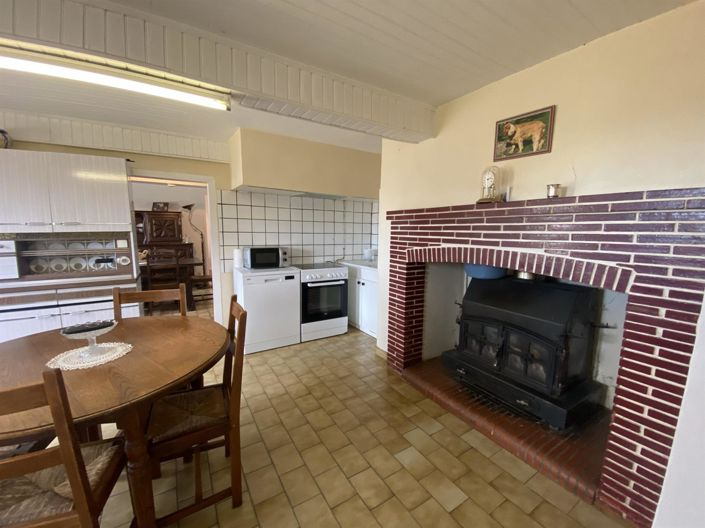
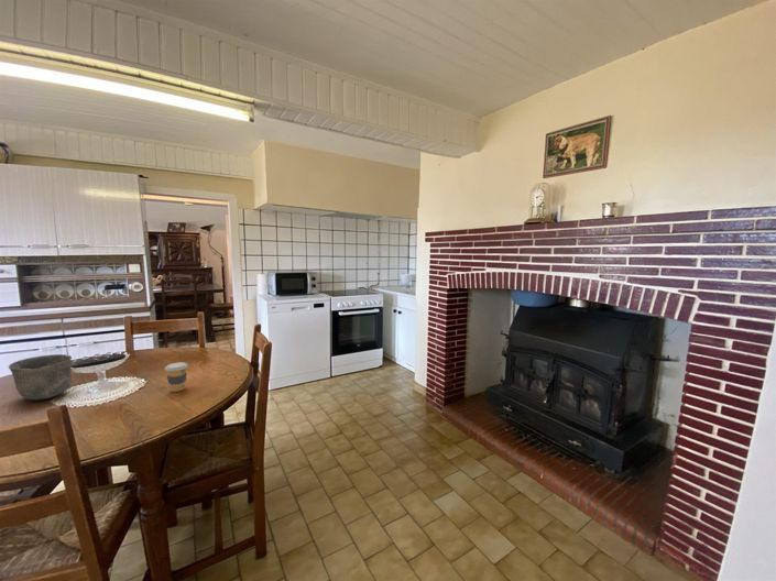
+ cup [8,353,73,401]
+ coffee cup [164,361,188,393]
